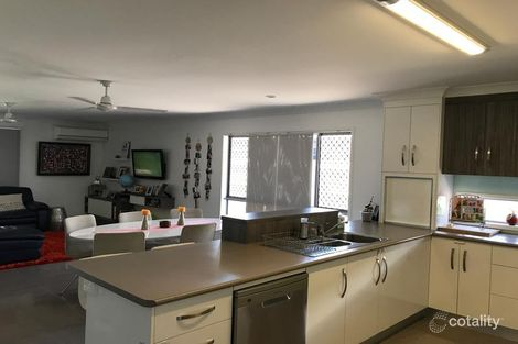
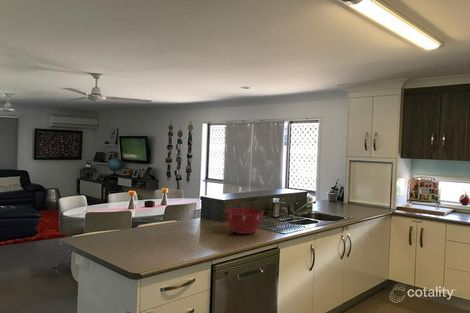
+ mixing bowl [224,207,265,235]
